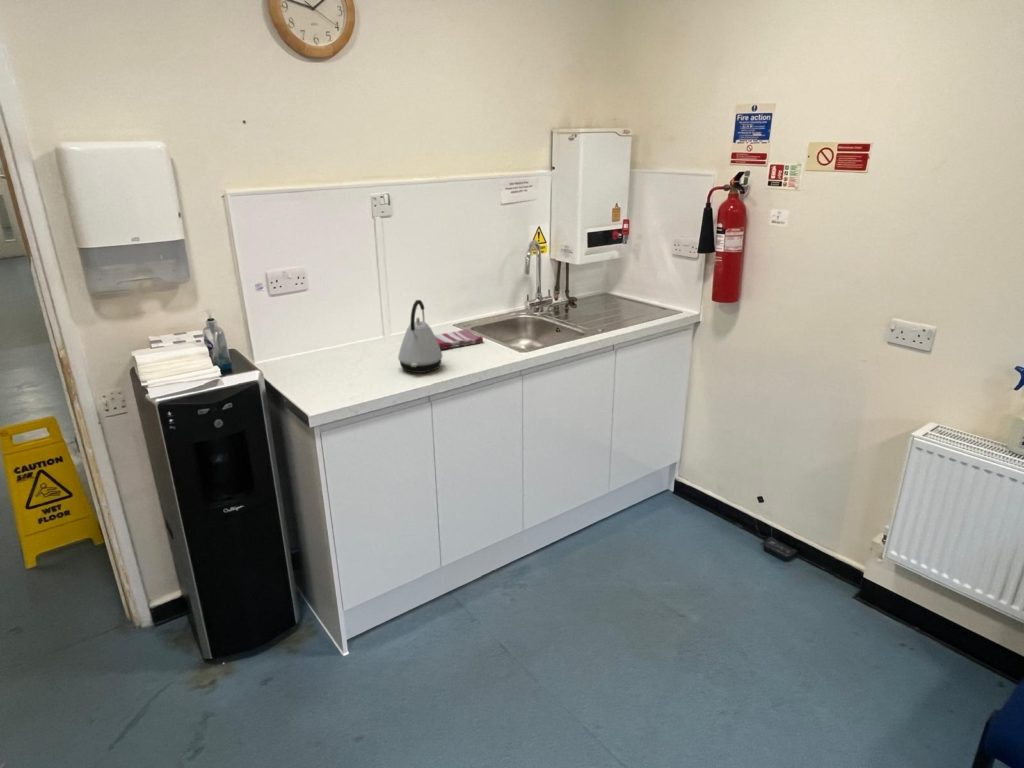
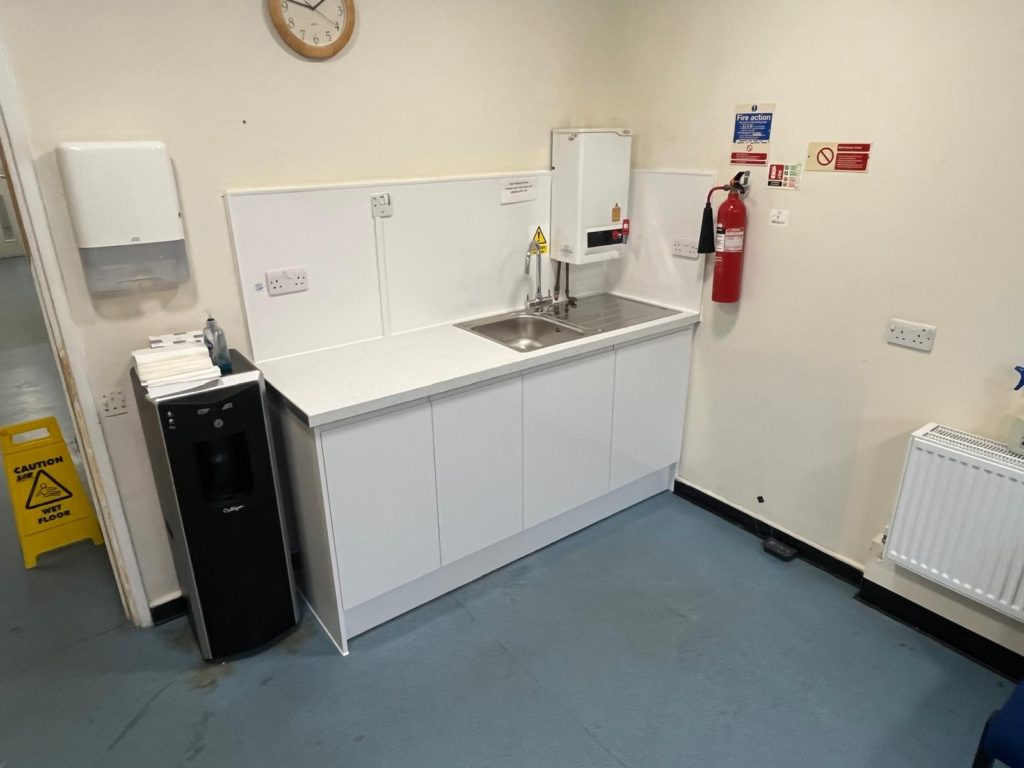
- dish towel [434,328,484,350]
- kettle [397,299,443,374]
